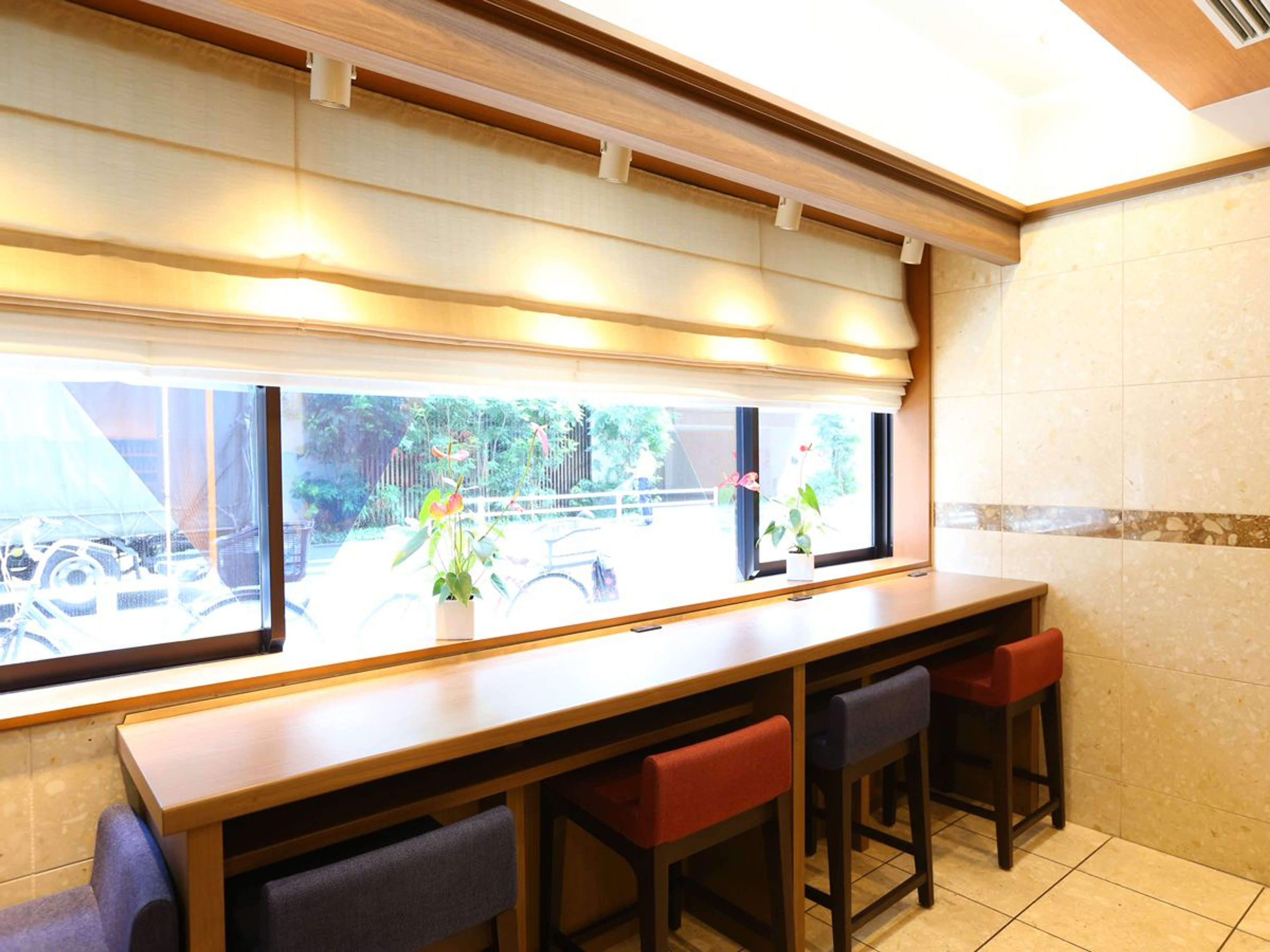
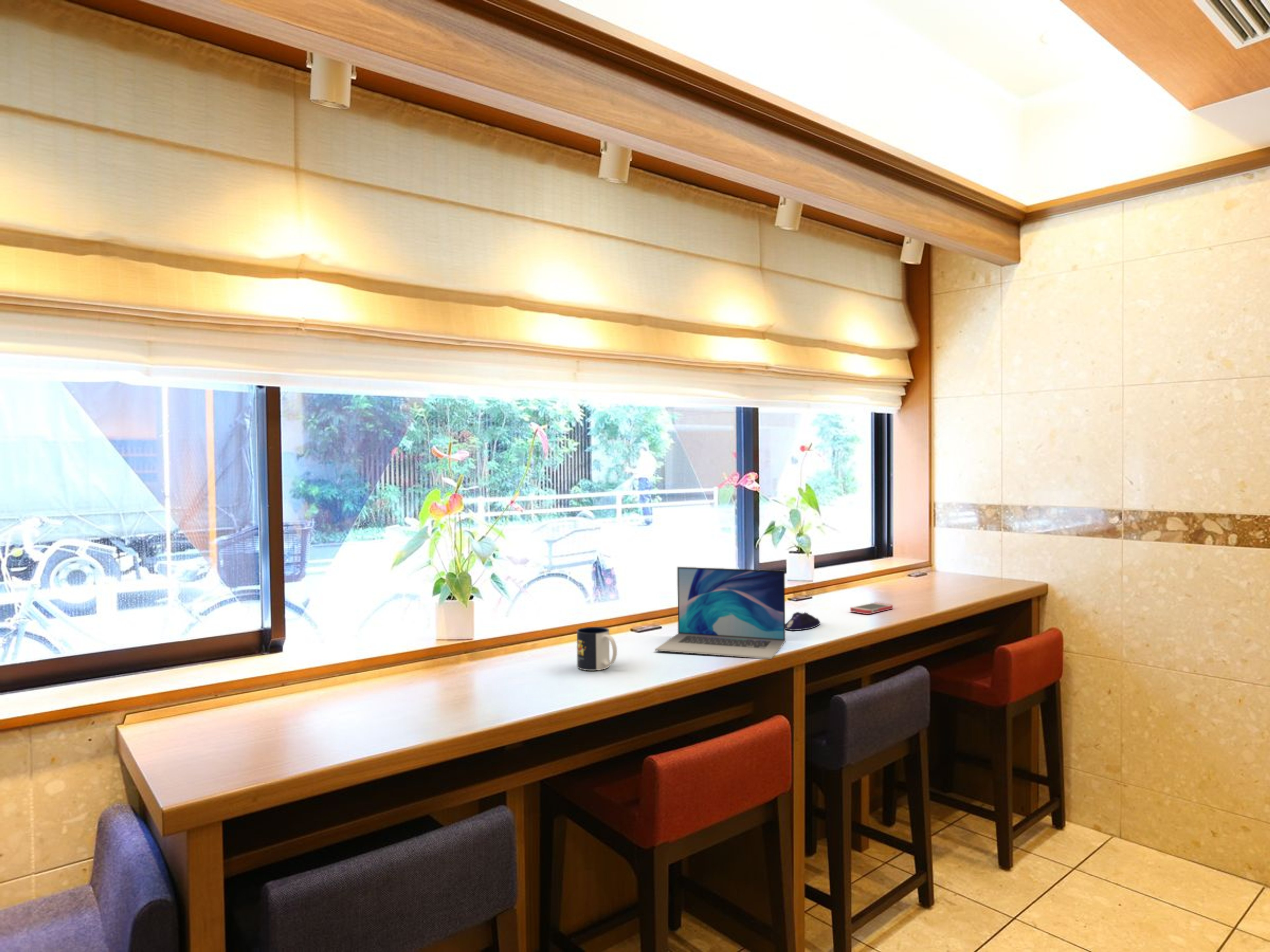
+ smartphone [850,602,893,615]
+ computer mouse [785,612,821,631]
+ mug [576,626,617,671]
+ laptop [655,567,786,659]
